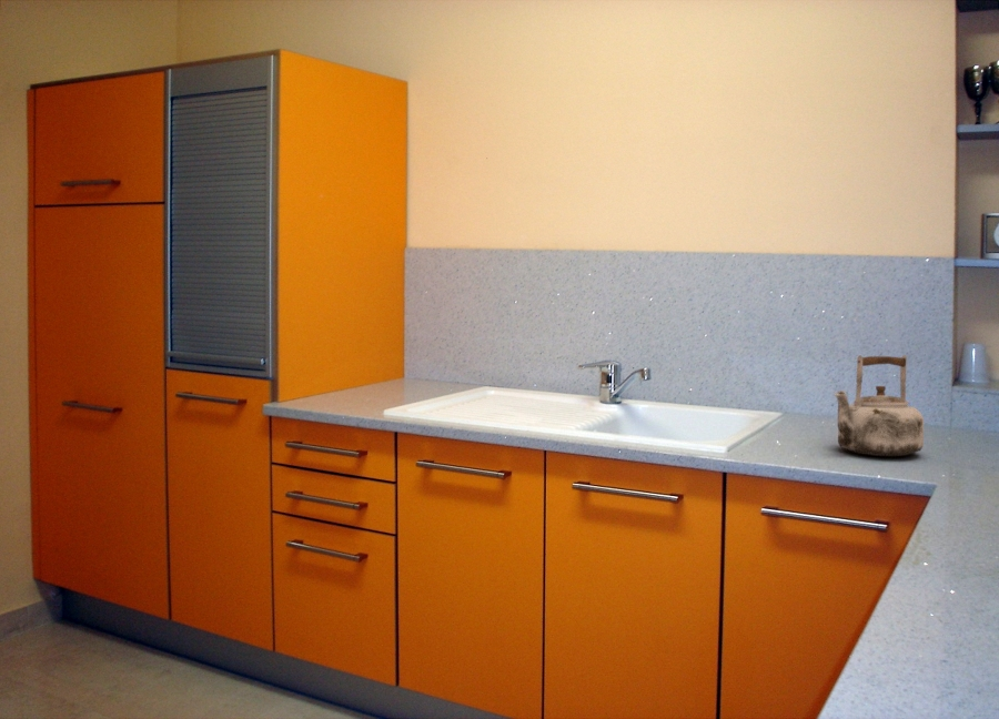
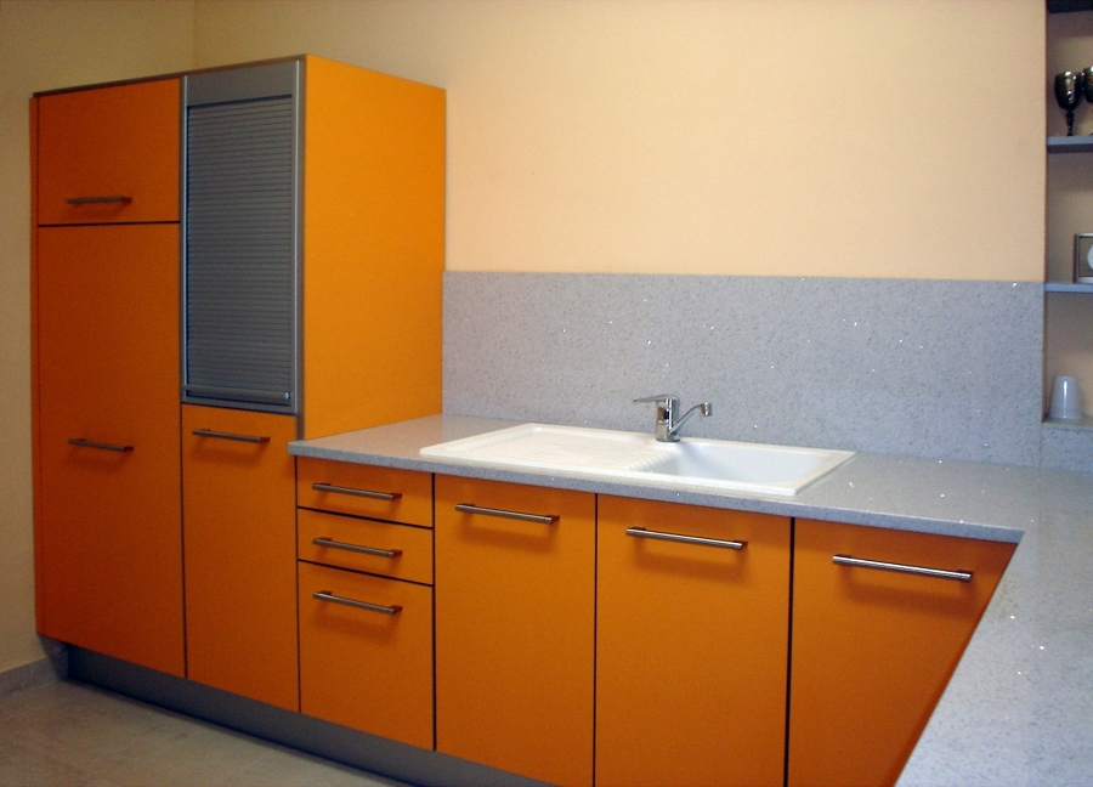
- kettle [831,354,925,457]
